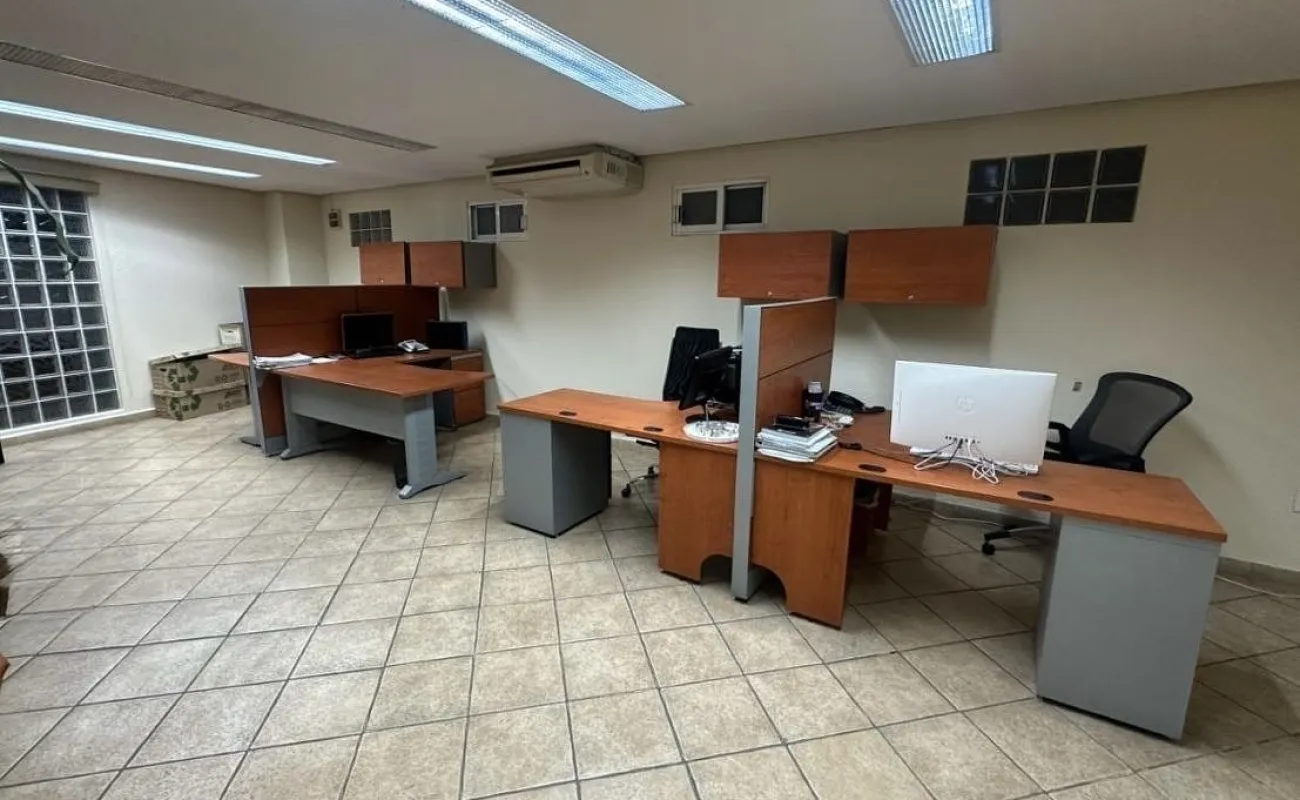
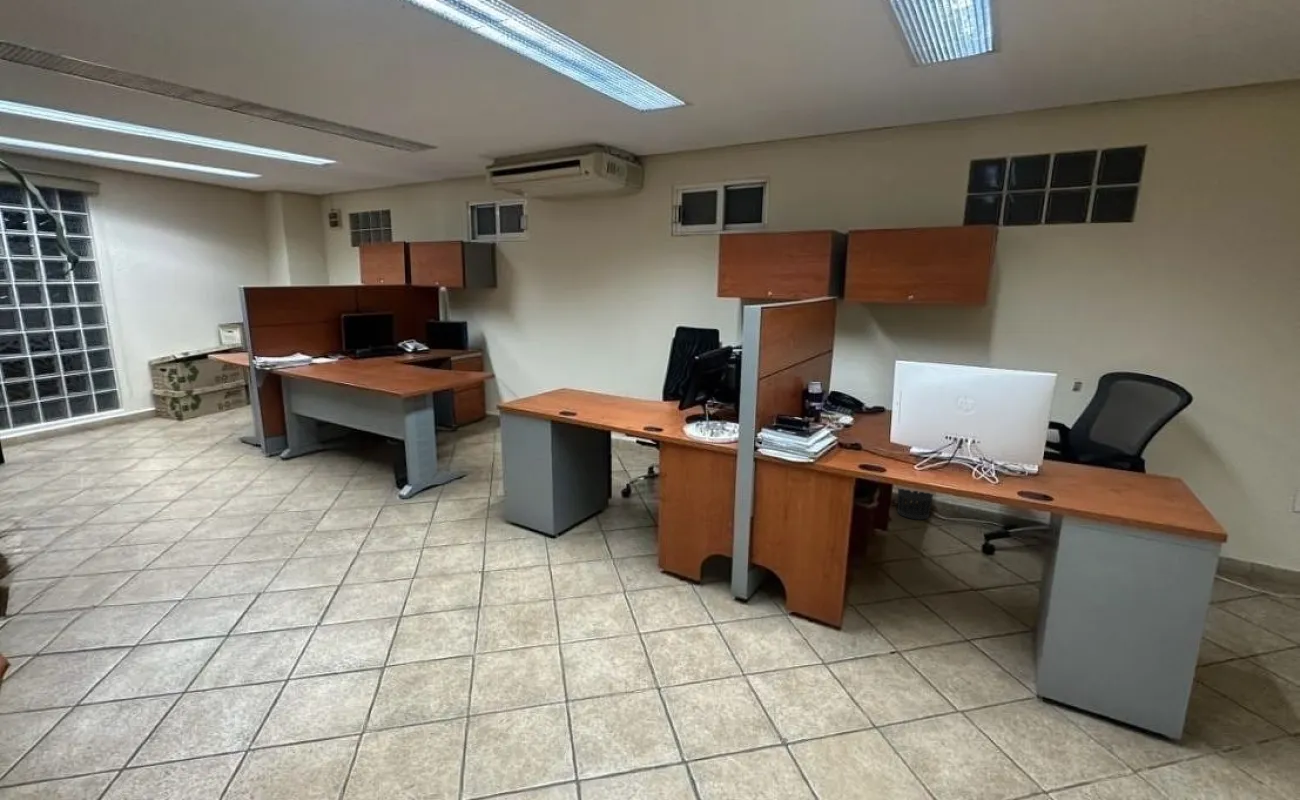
+ wastebasket [896,487,934,521]
